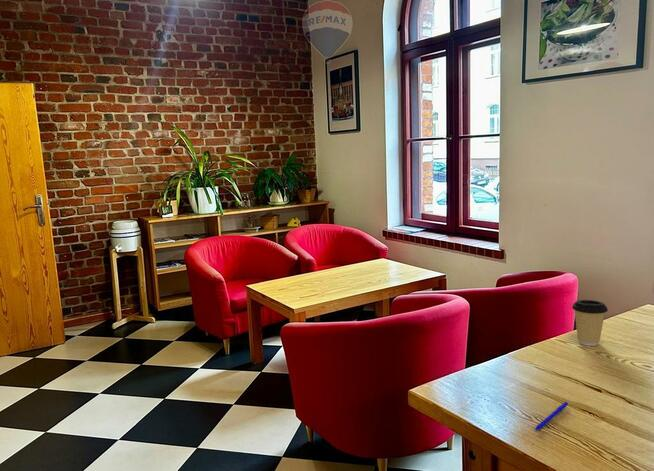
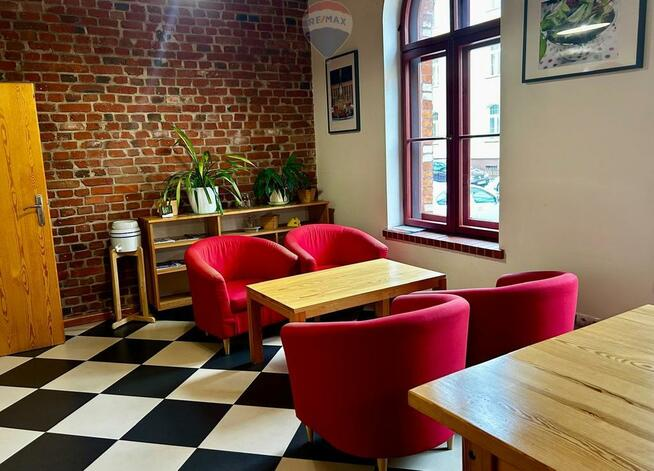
- coffee cup [571,299,609,347]
- pen [534,401,569,431]
